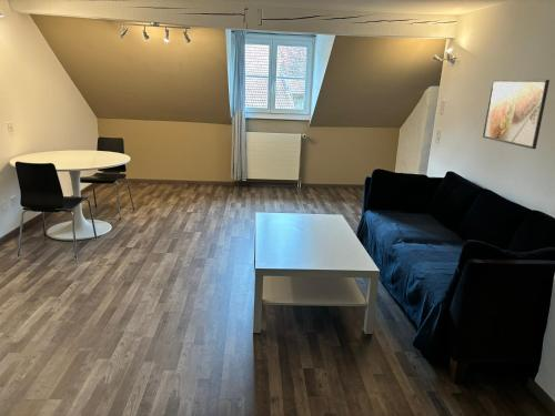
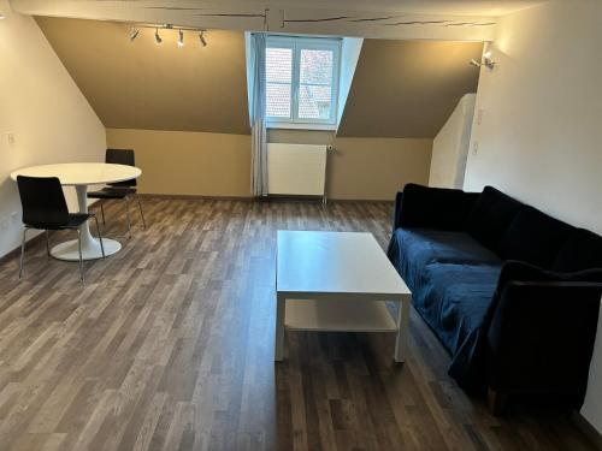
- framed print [482,79,551,150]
